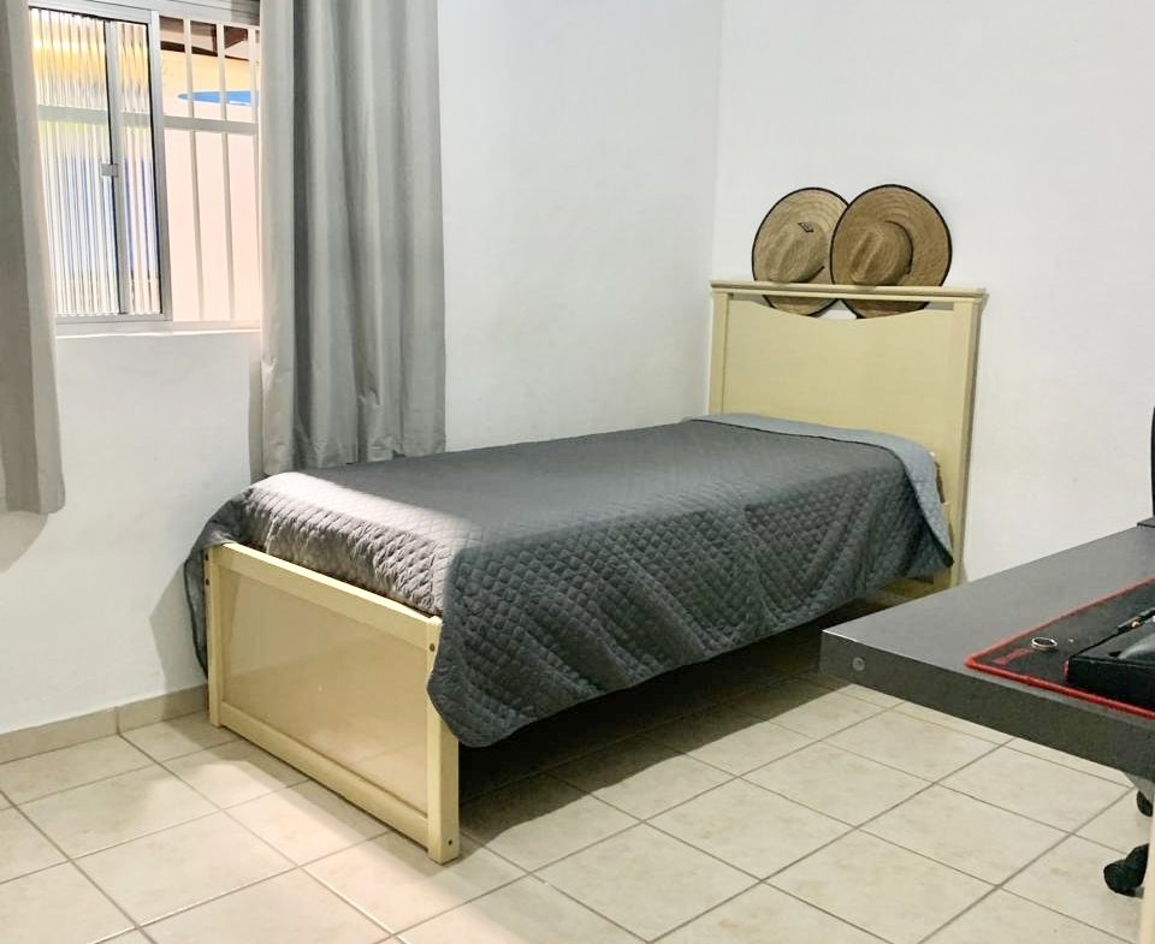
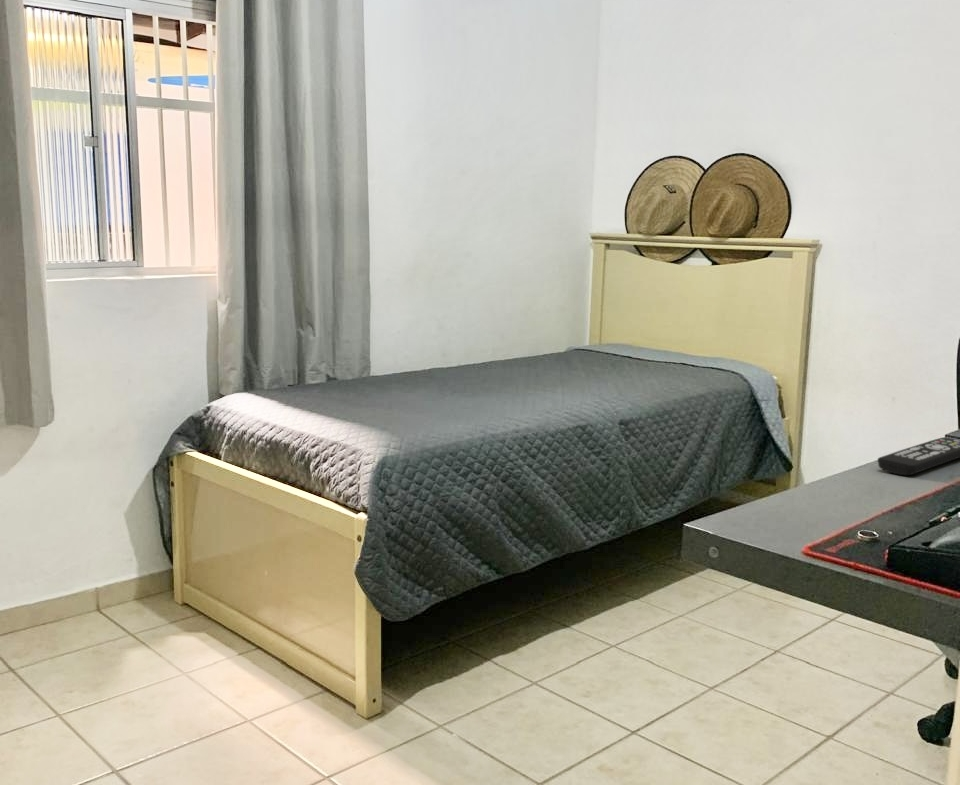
+ remote control [877,437,960,476]
